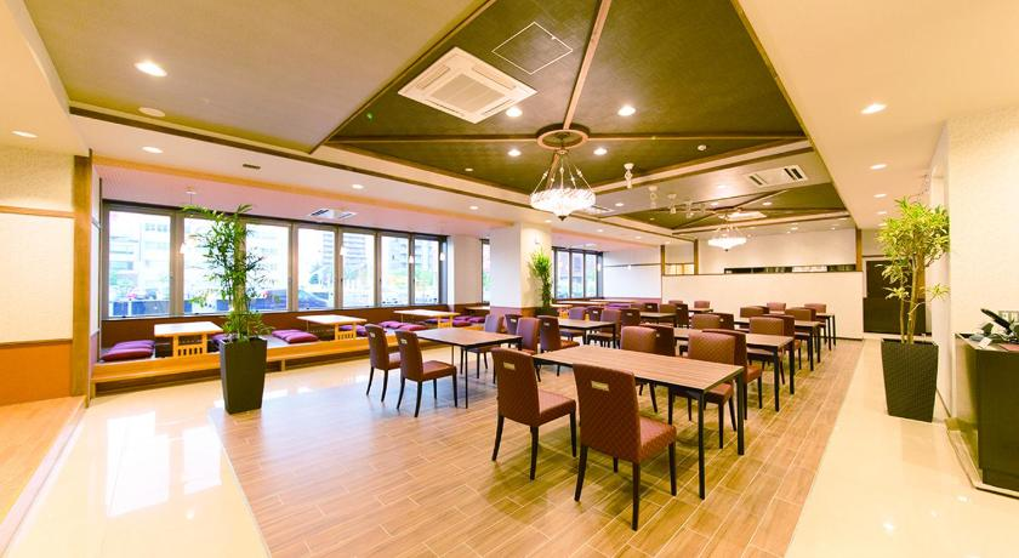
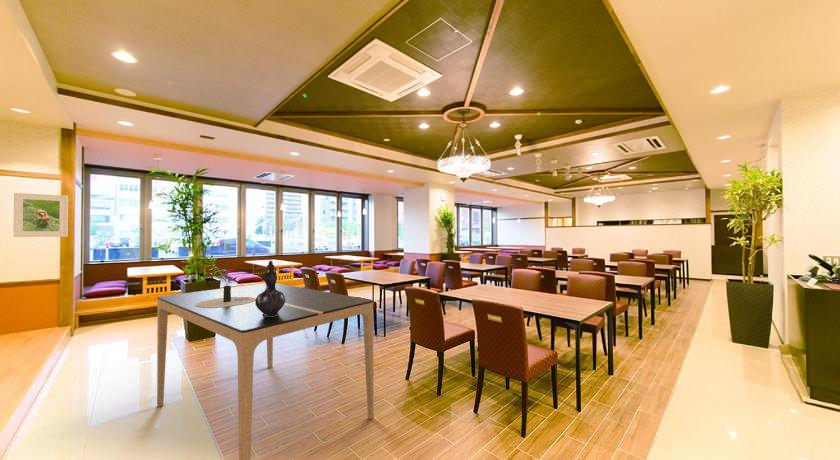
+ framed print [13,192,69,238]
+ potted flower [196,269,256,308]
+ decorative vase [255,260,286,316]
+ dining table [156,282,375,460]
